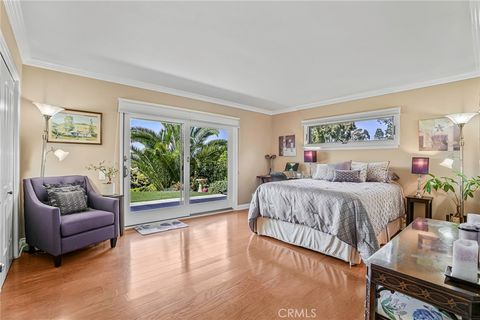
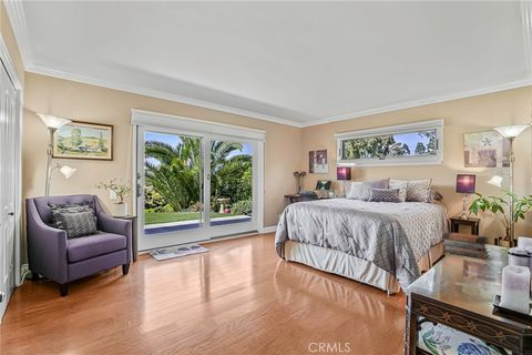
+ book stack [441,231,490,260]
